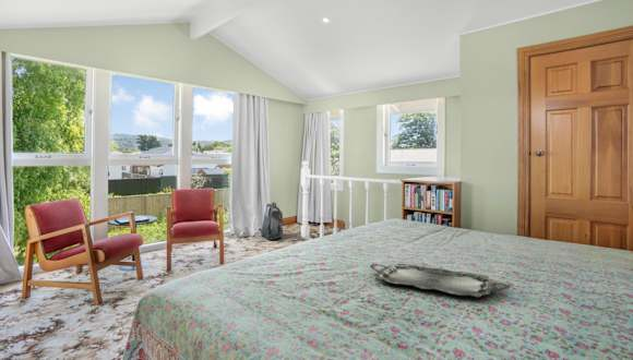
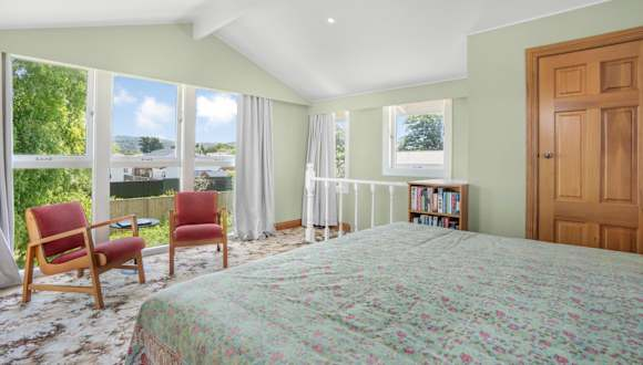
- backpack [261,201,284,241]
- serving tray [369,263,512,298]
